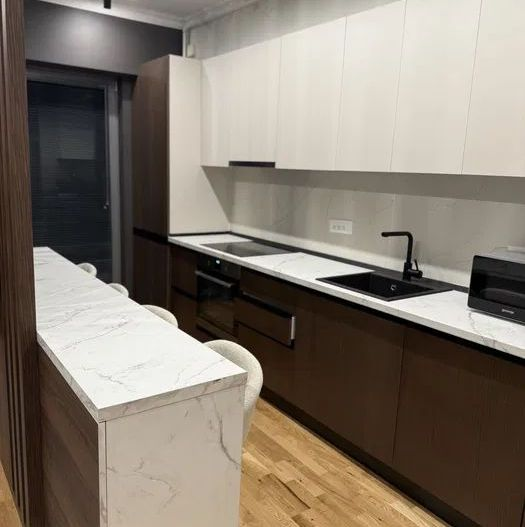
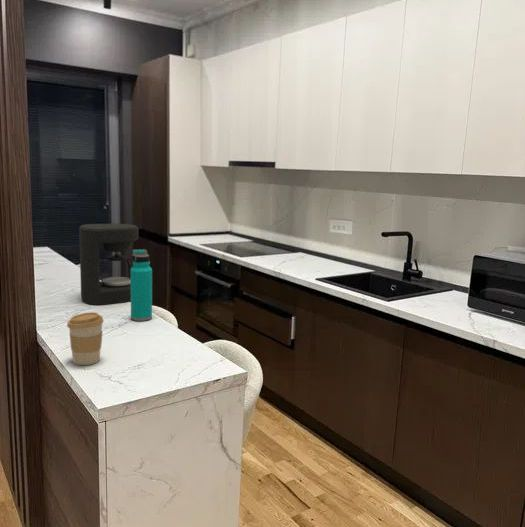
+ coffee maker [78,223,139,306]
+ water bottle [130,248,153,322]
+ coffee cup [66,311,105,366]
